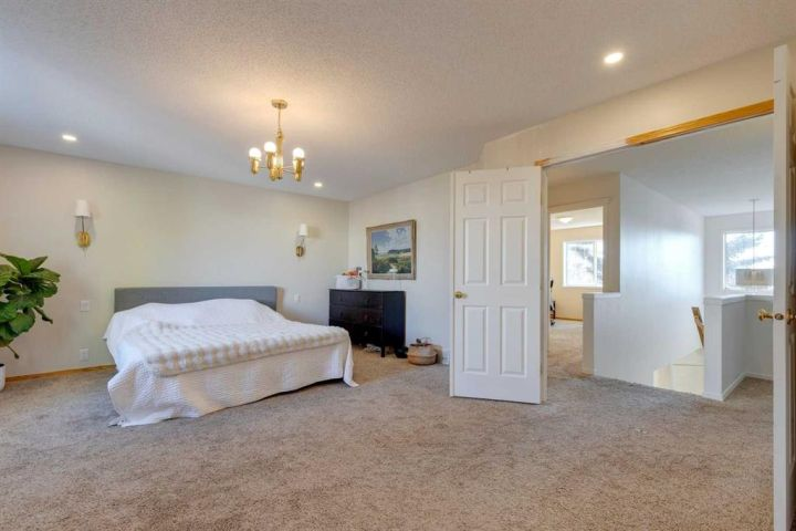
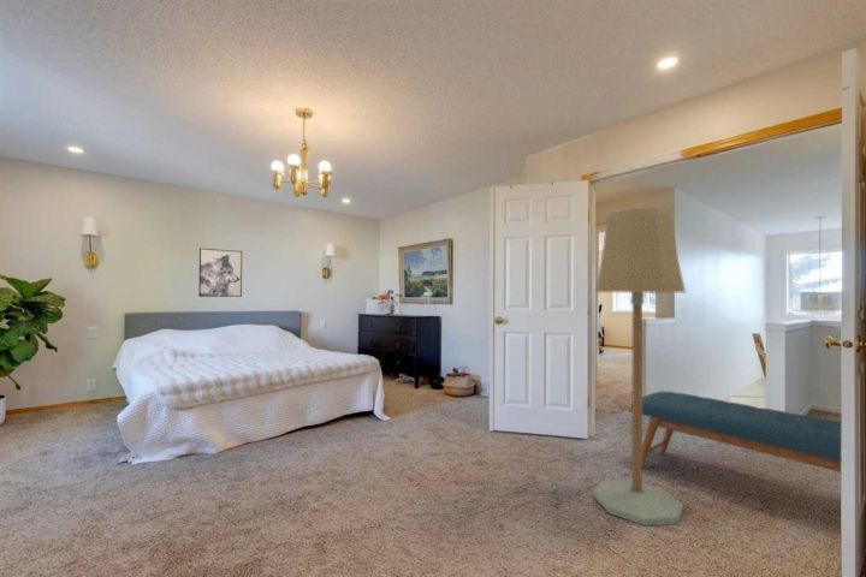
+ floor lamp [592,206,687,527]
+ wall art [197,248,243,298]
+ bench [630,391,842,474]
